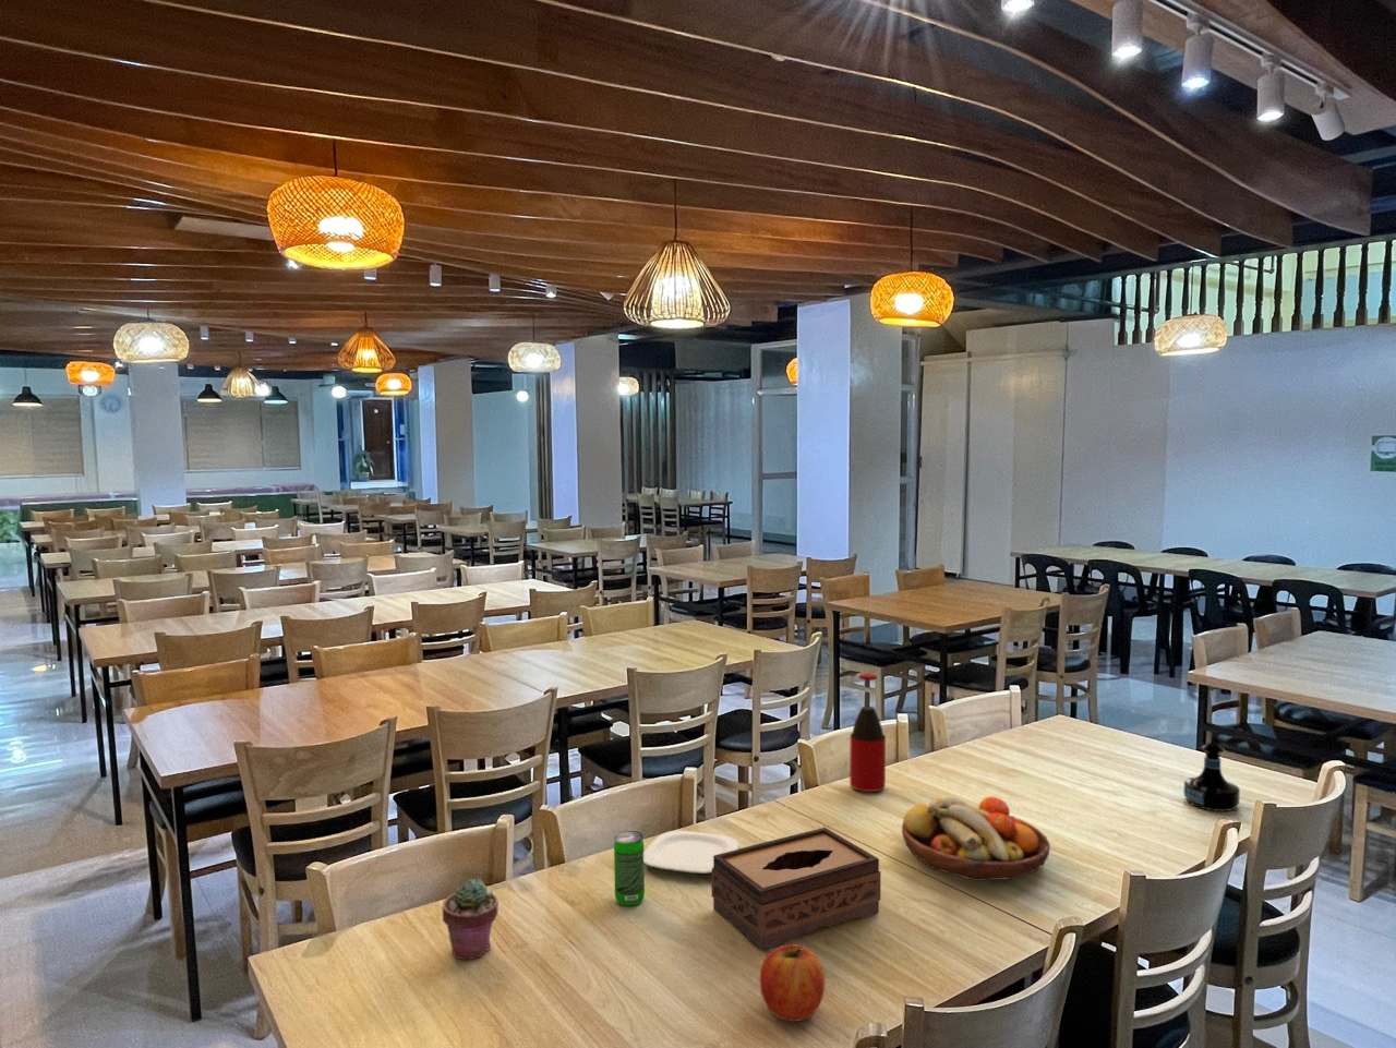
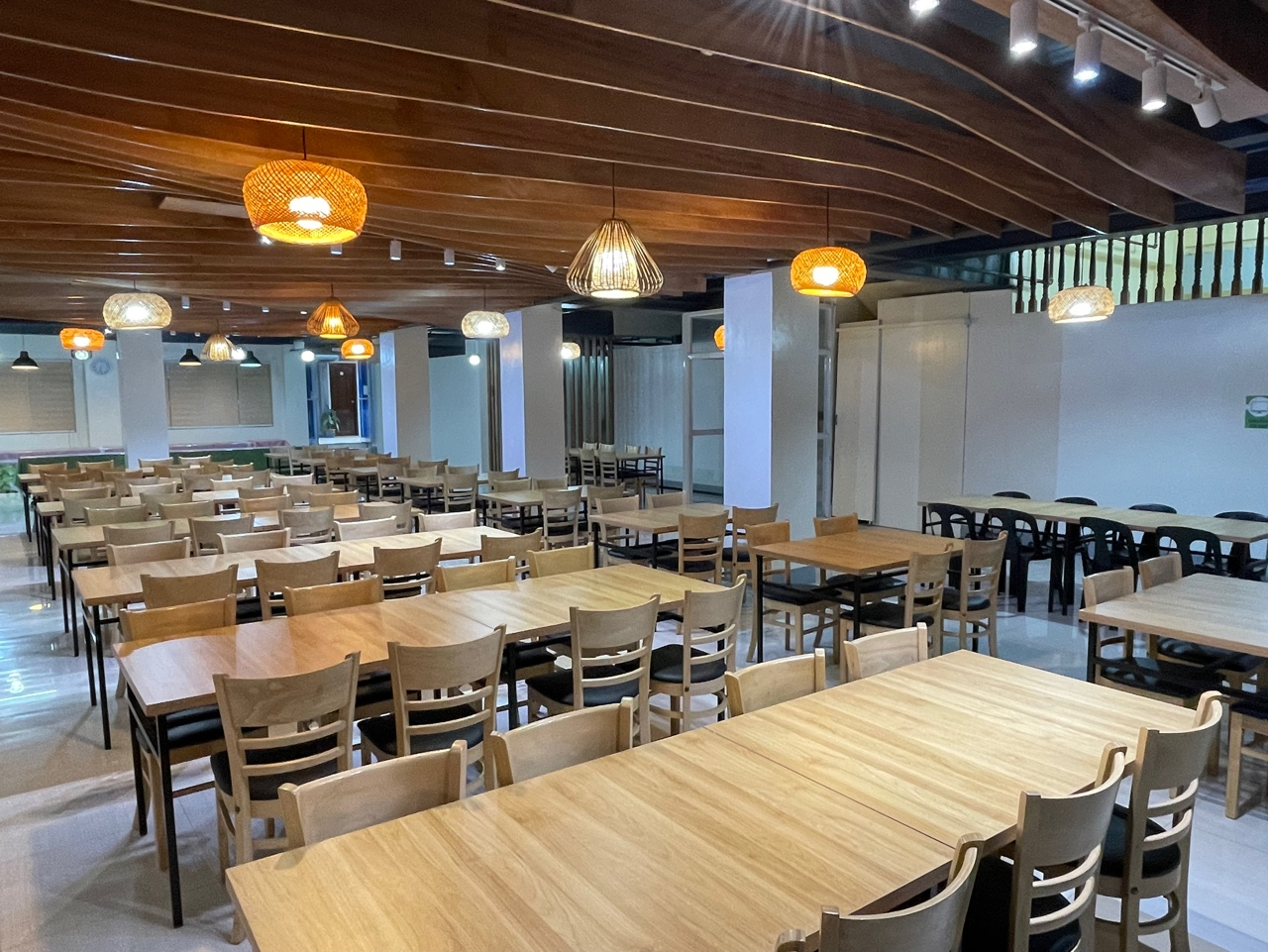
- tissue box [710,827,882,951]
- beverage can [613,830,645,907]
- potted succulent [441,877,500,961]
- bottle [849,672,886,793]
- fruit bowl [901,796,1051,882]
- tequila bottle [1184,742,1241,812]
- apple [759,943,826,1023]
- plate [643,830,741,874]
